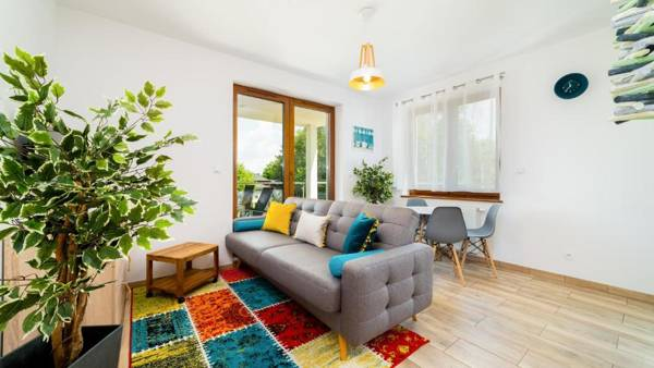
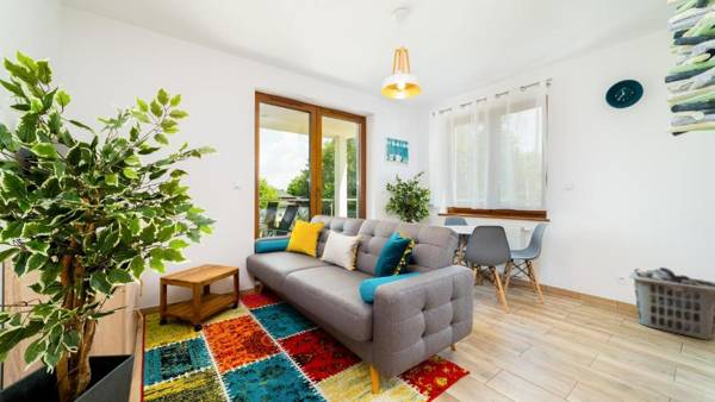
+ clothes hamper [628,266,715,341]
